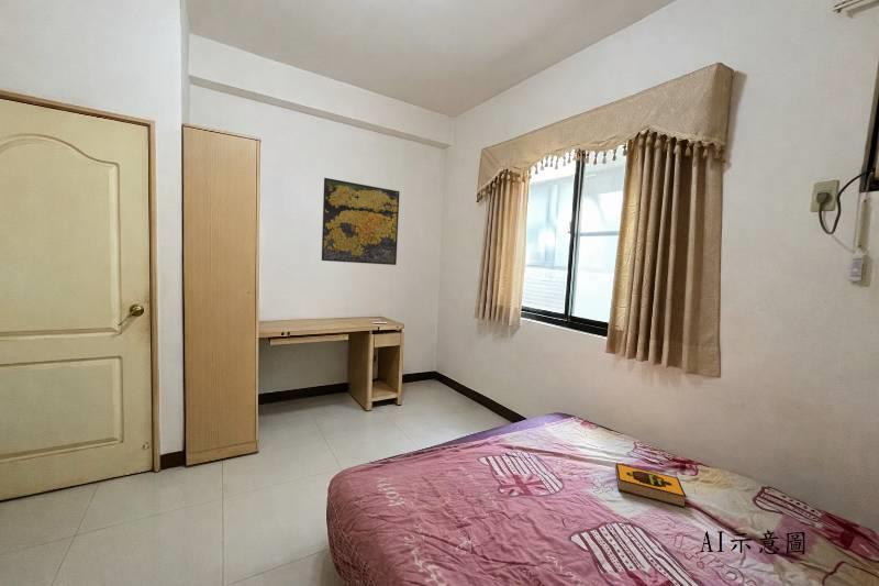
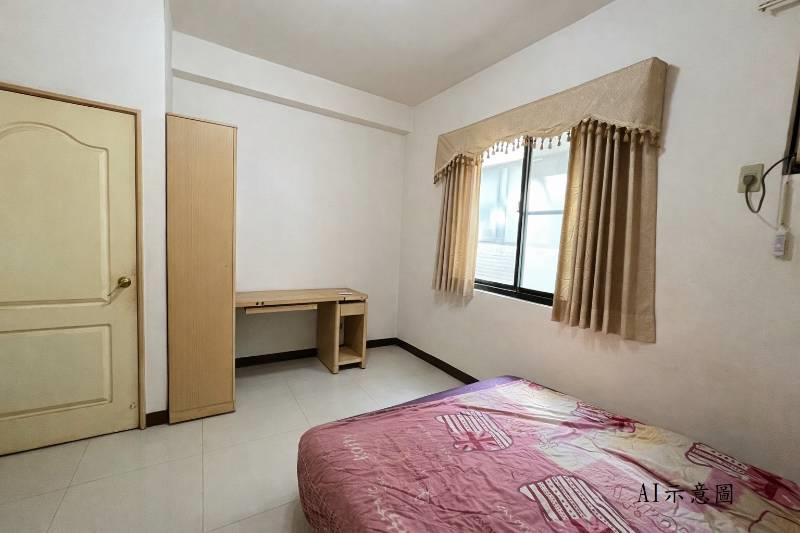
- hardback book [614,462,687,509]
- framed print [321,177,400,266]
